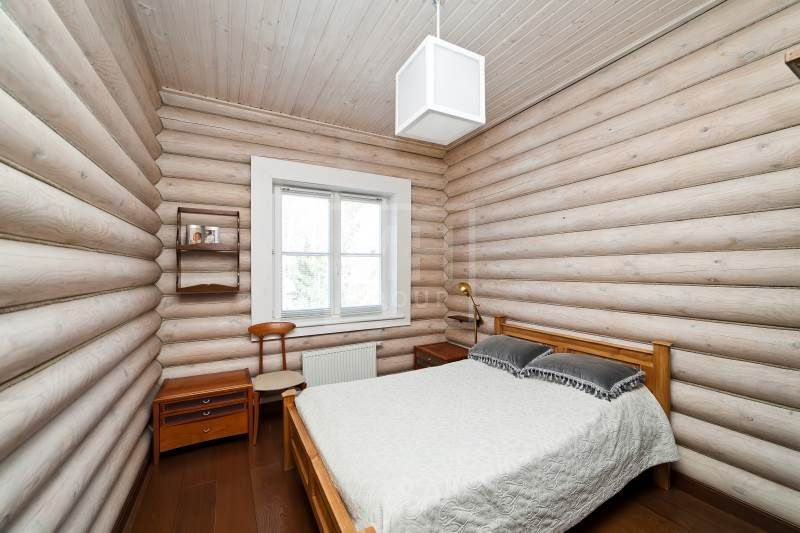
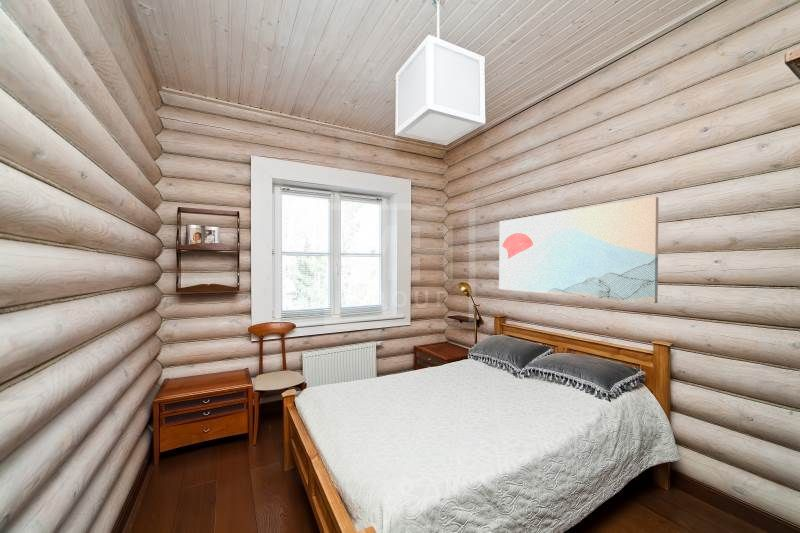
+ wall art [498,196,660,304]
